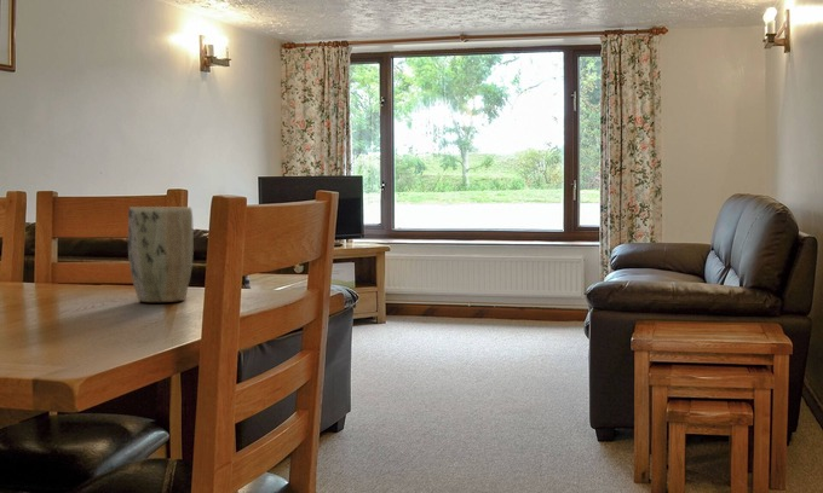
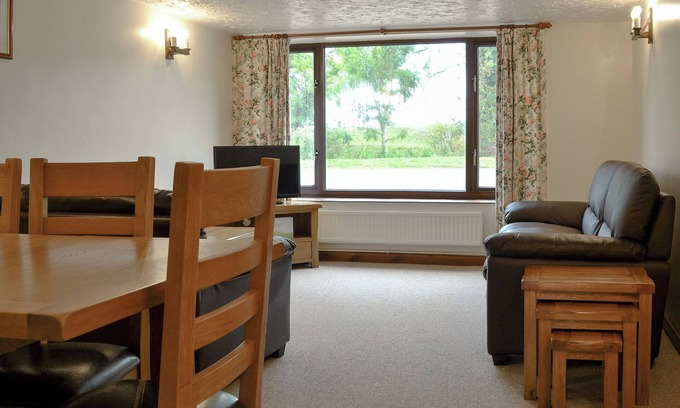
- plant pot [127,205,195,303]
